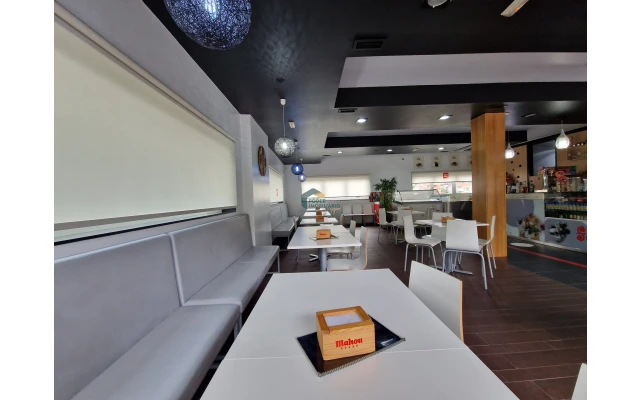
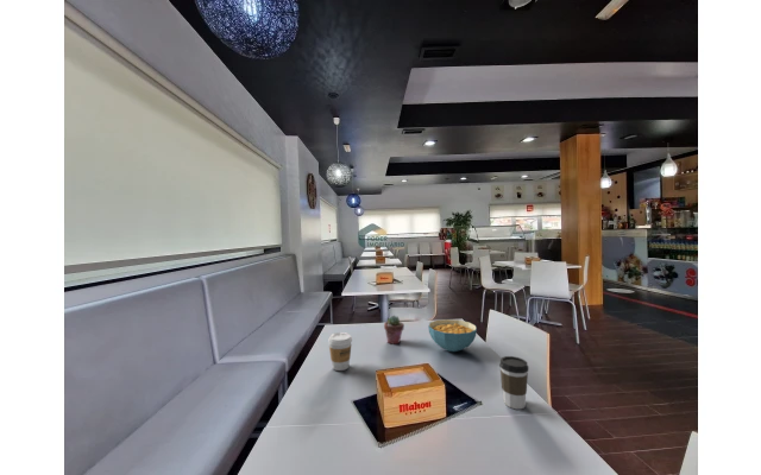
+ coffee cup [498,355,530,411]
+ cereal bowl [427,318,478,353]
+ coffee cup [327,331,353,372]
+ potted succulent [383,315,405,346]
